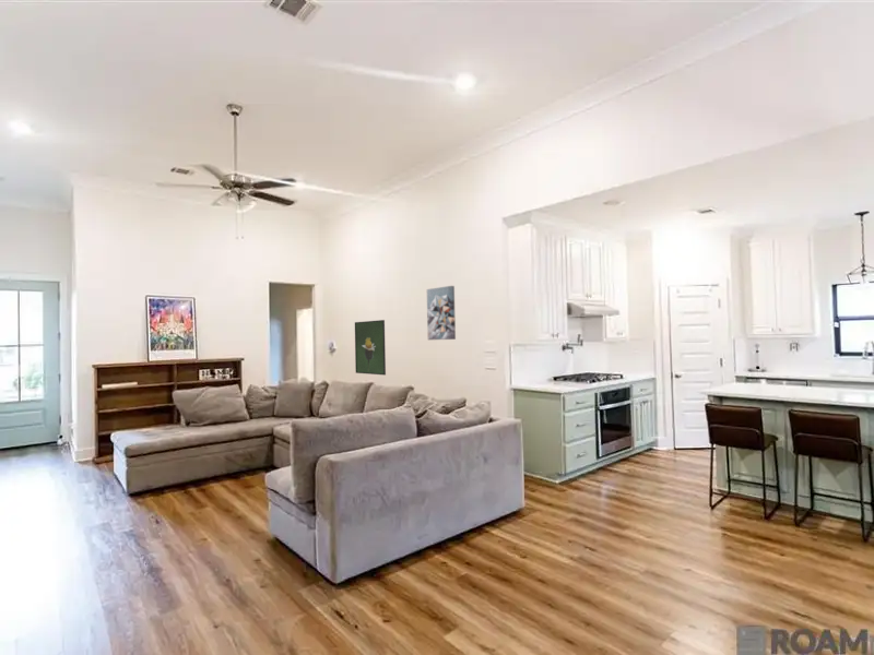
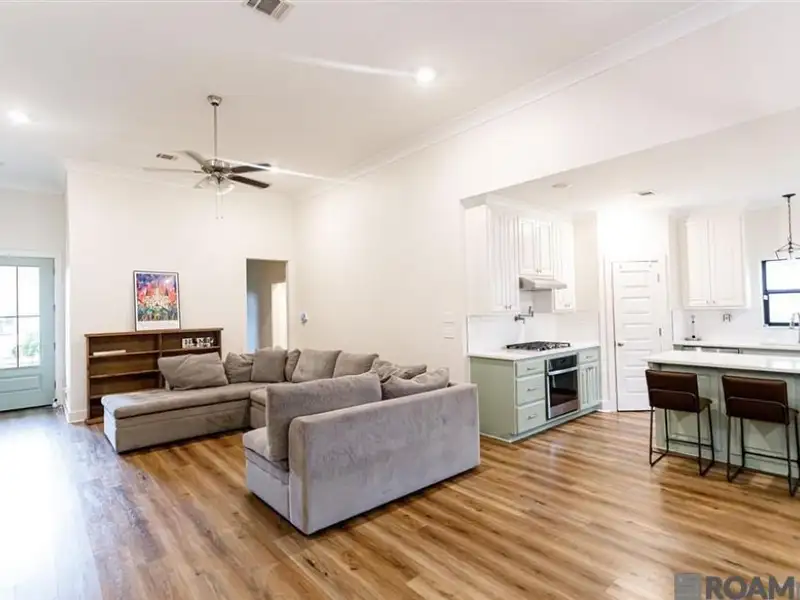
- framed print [354,319,387,377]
- wall art [426,285,457,341]
